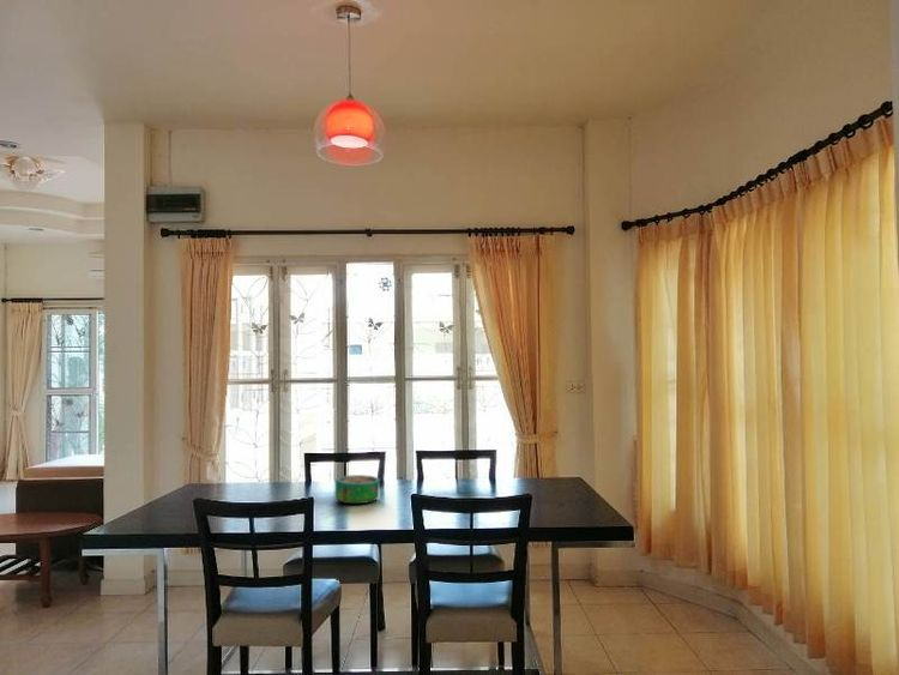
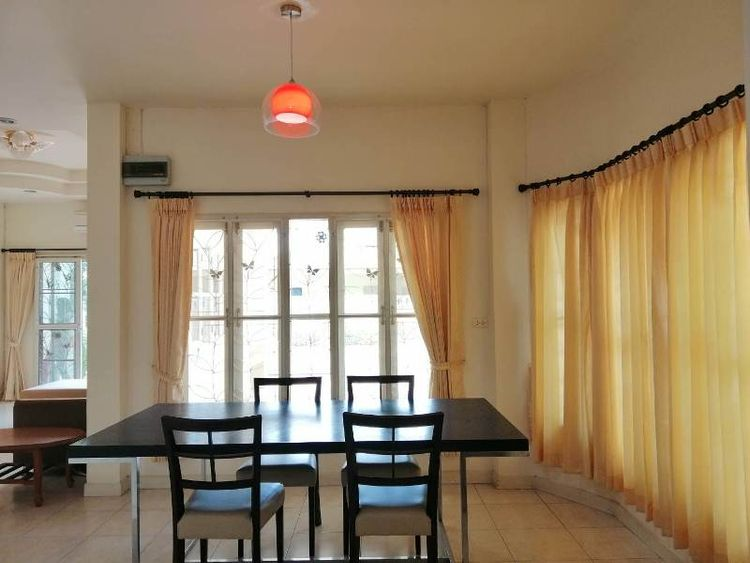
- decorative bowl [334,474,381,505]
